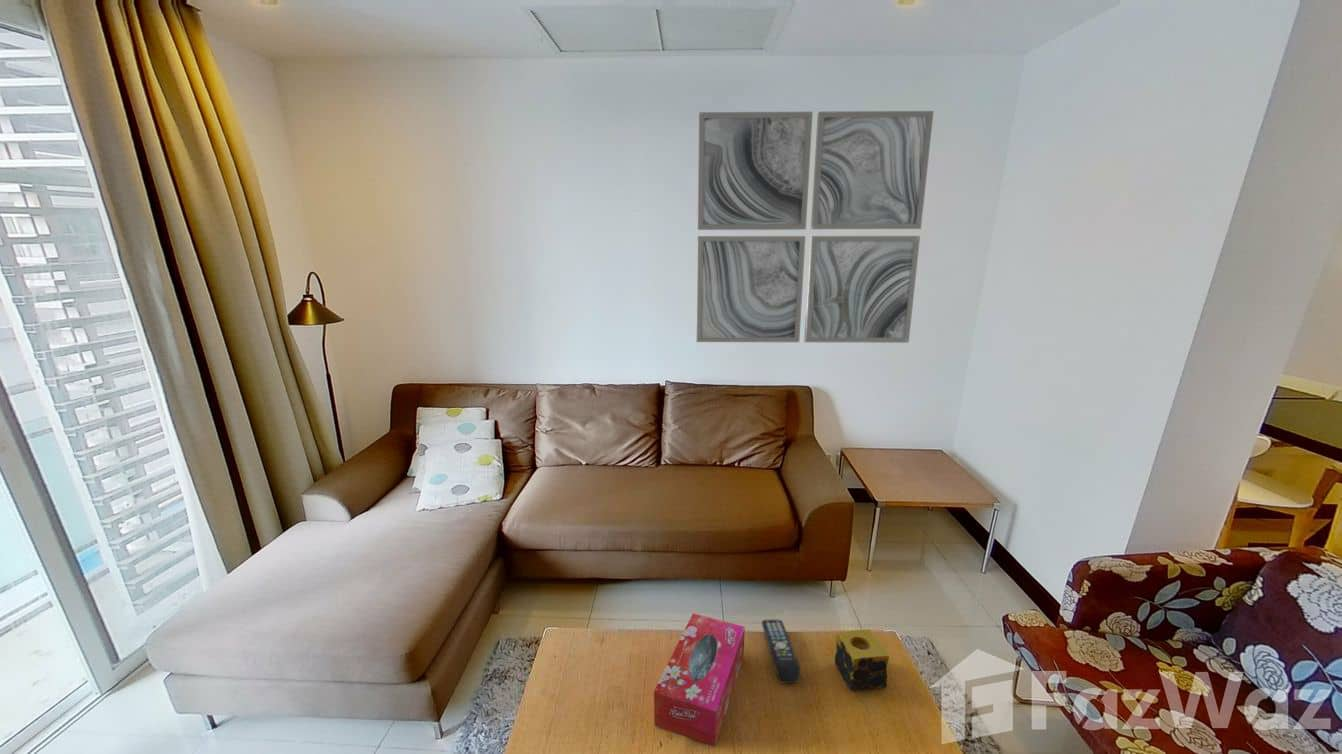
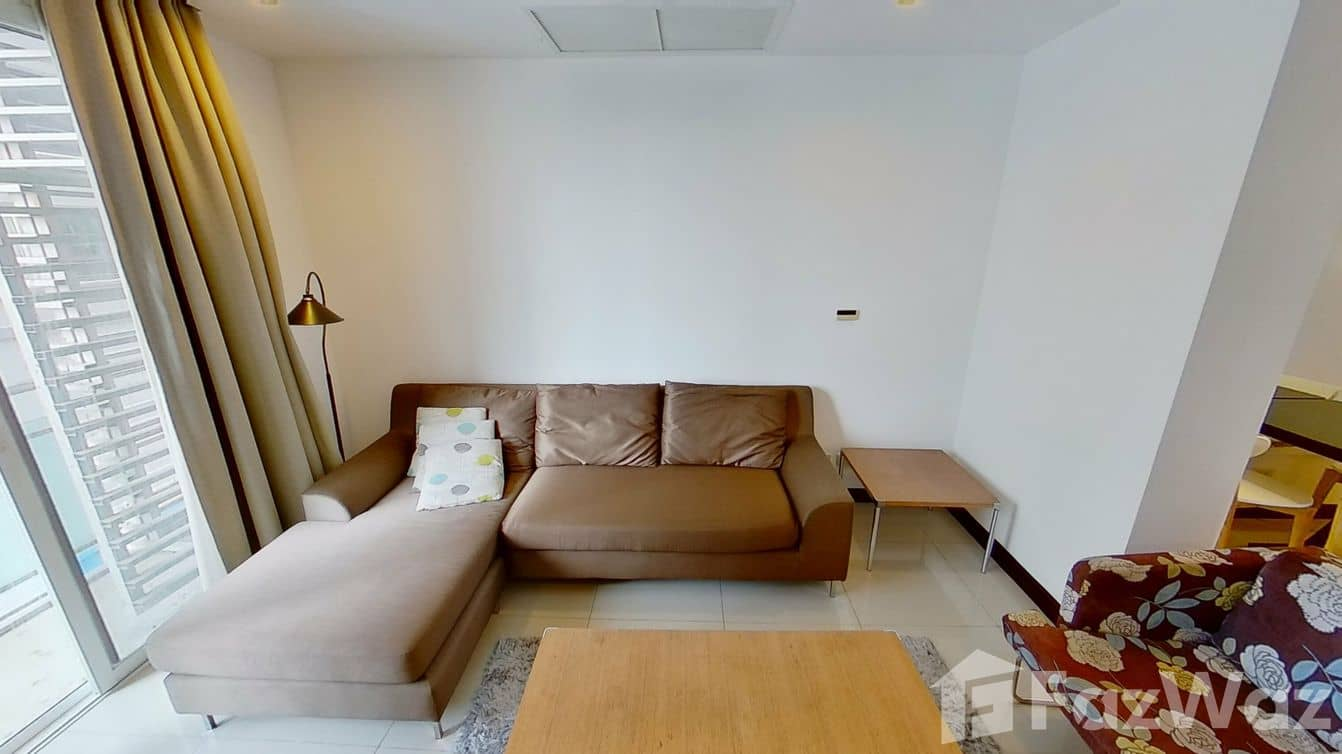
- candle [834,628,890,692]
- remote control [761,619,801,684]
- wall art [696,110,935,344]
- tissue box [653,612,746,748]
